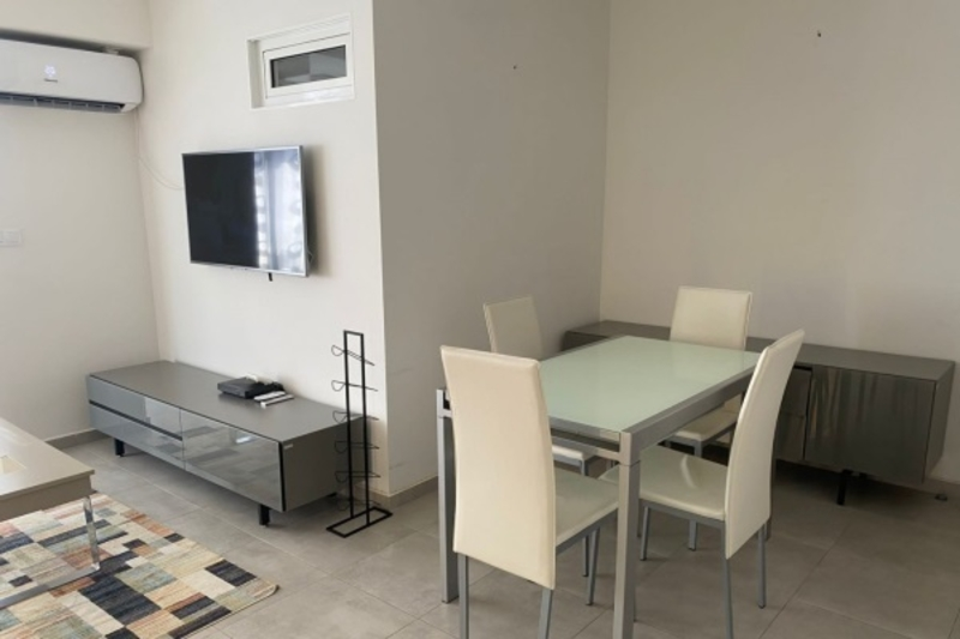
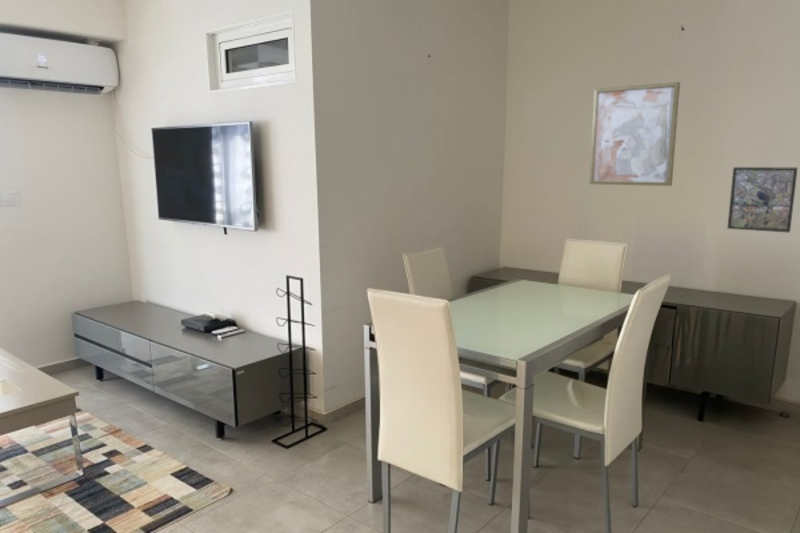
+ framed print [726,166,799,234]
+ wall art [588,81,681,187]
